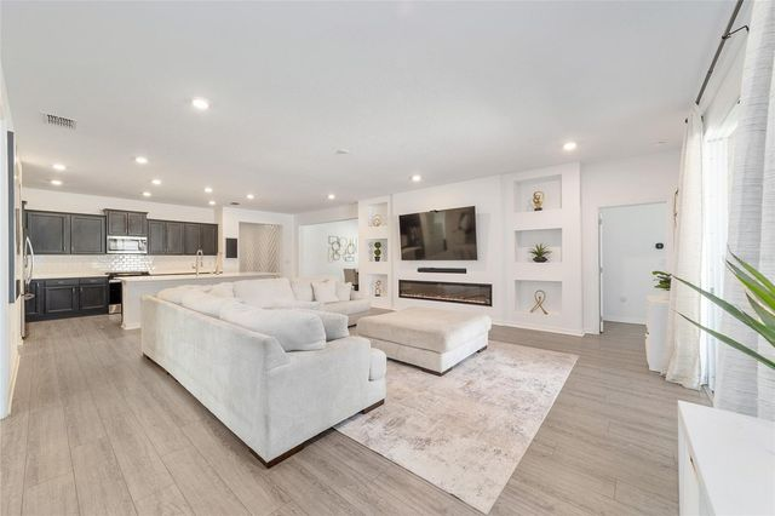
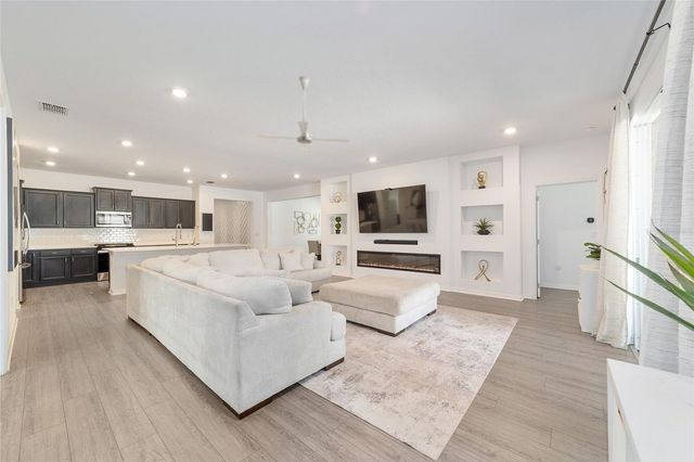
+ ceiling fan [257,75,350,153]
